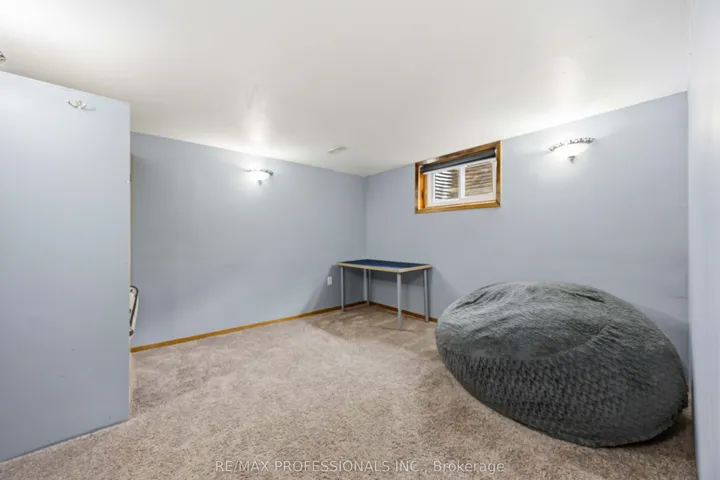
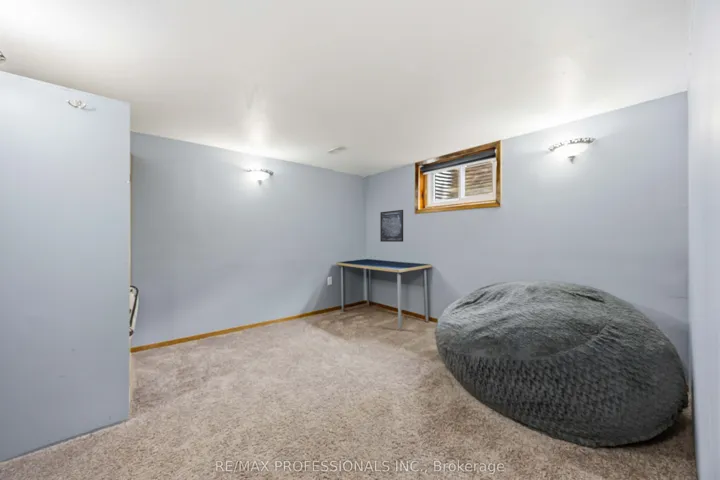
+ wall art [379,209,404,243]
